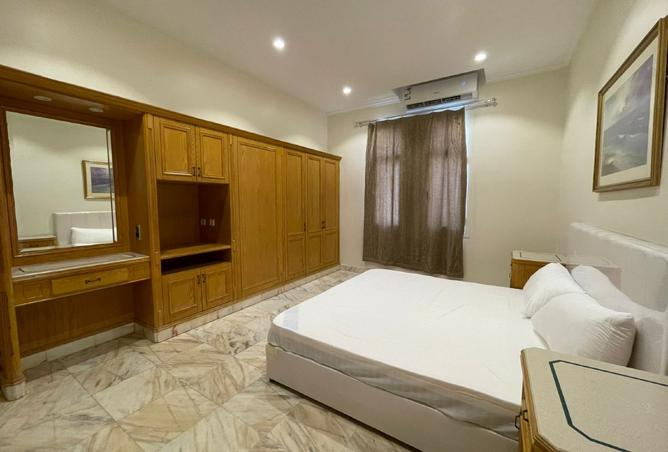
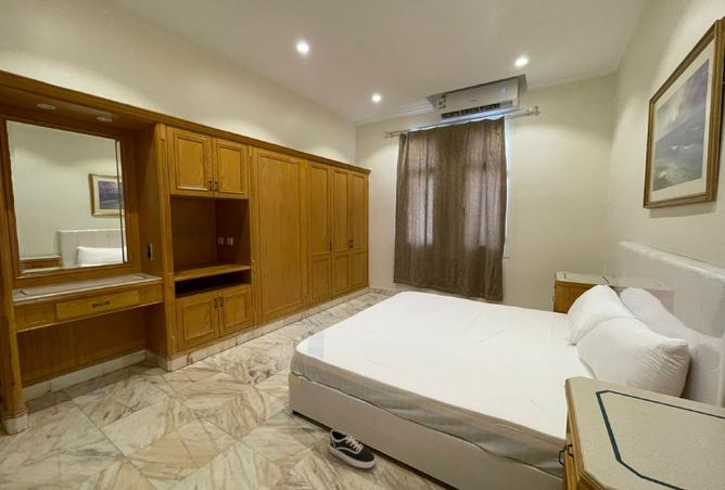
+ shoe [328,428,377,469]
